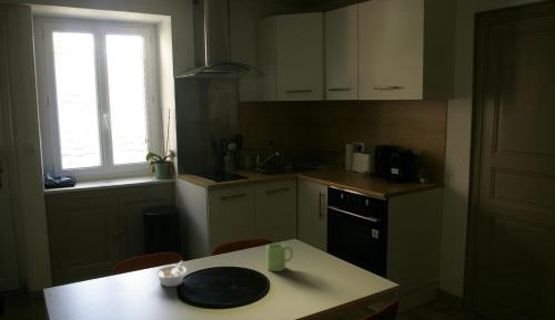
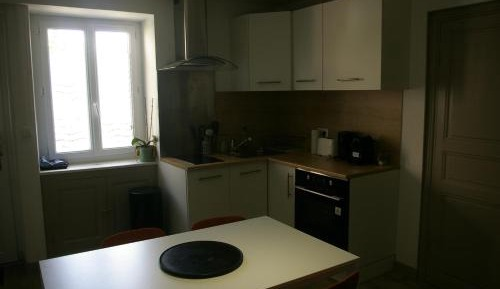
- mug [265,242,294,272]
- legume [154,260,188,288]
